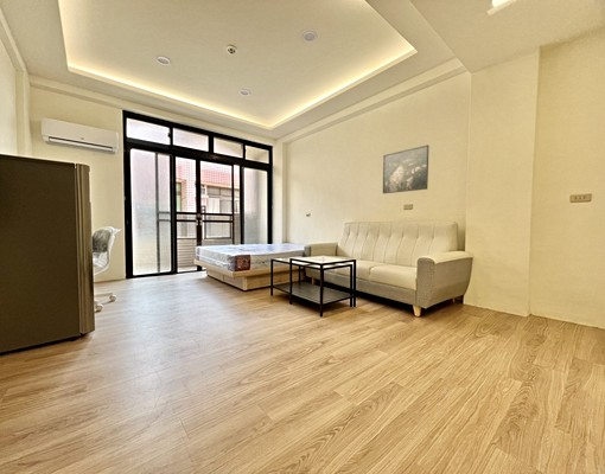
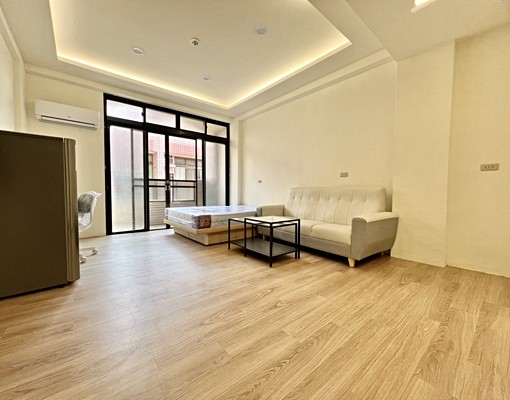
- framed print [382,143,429,194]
